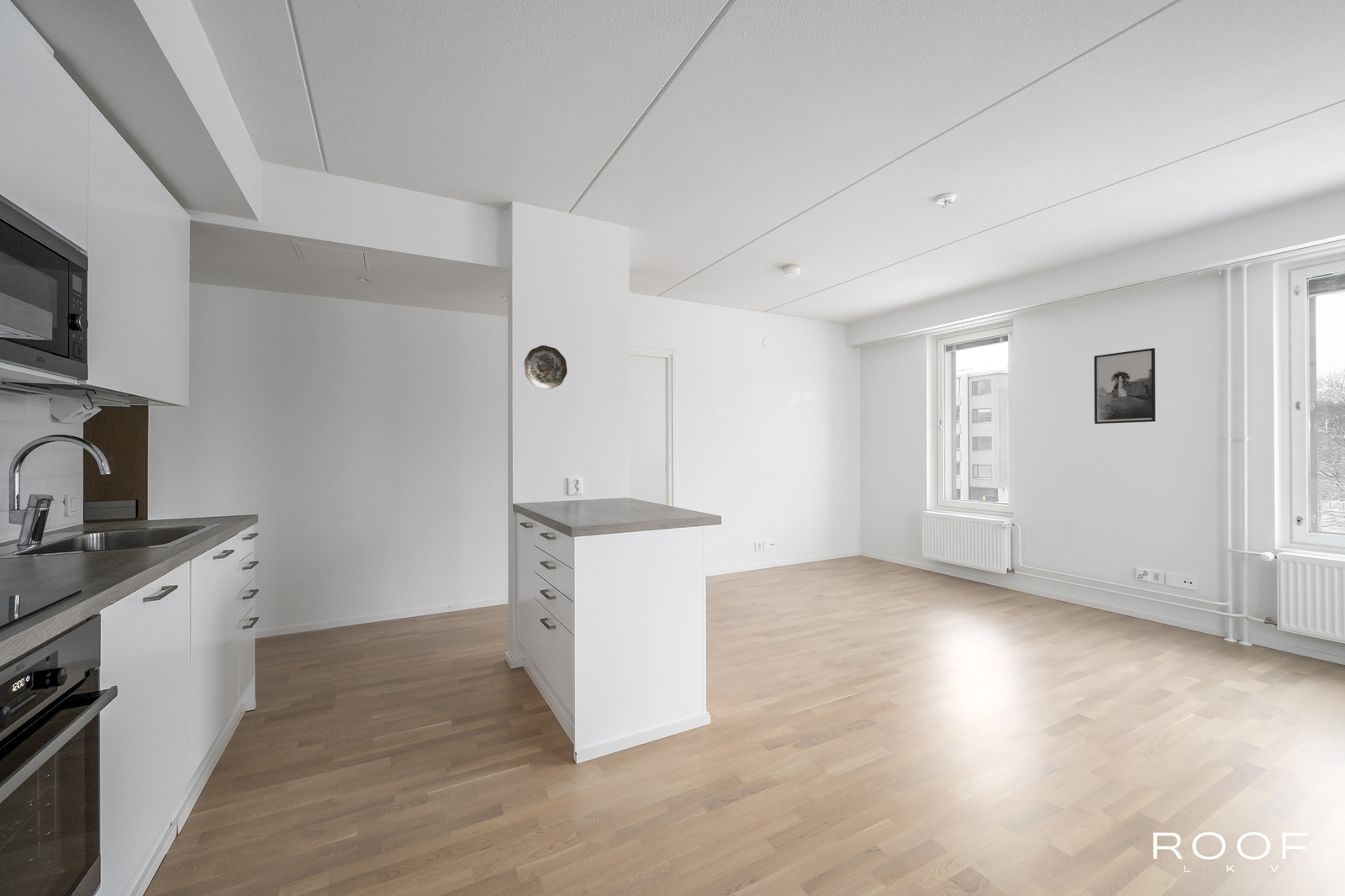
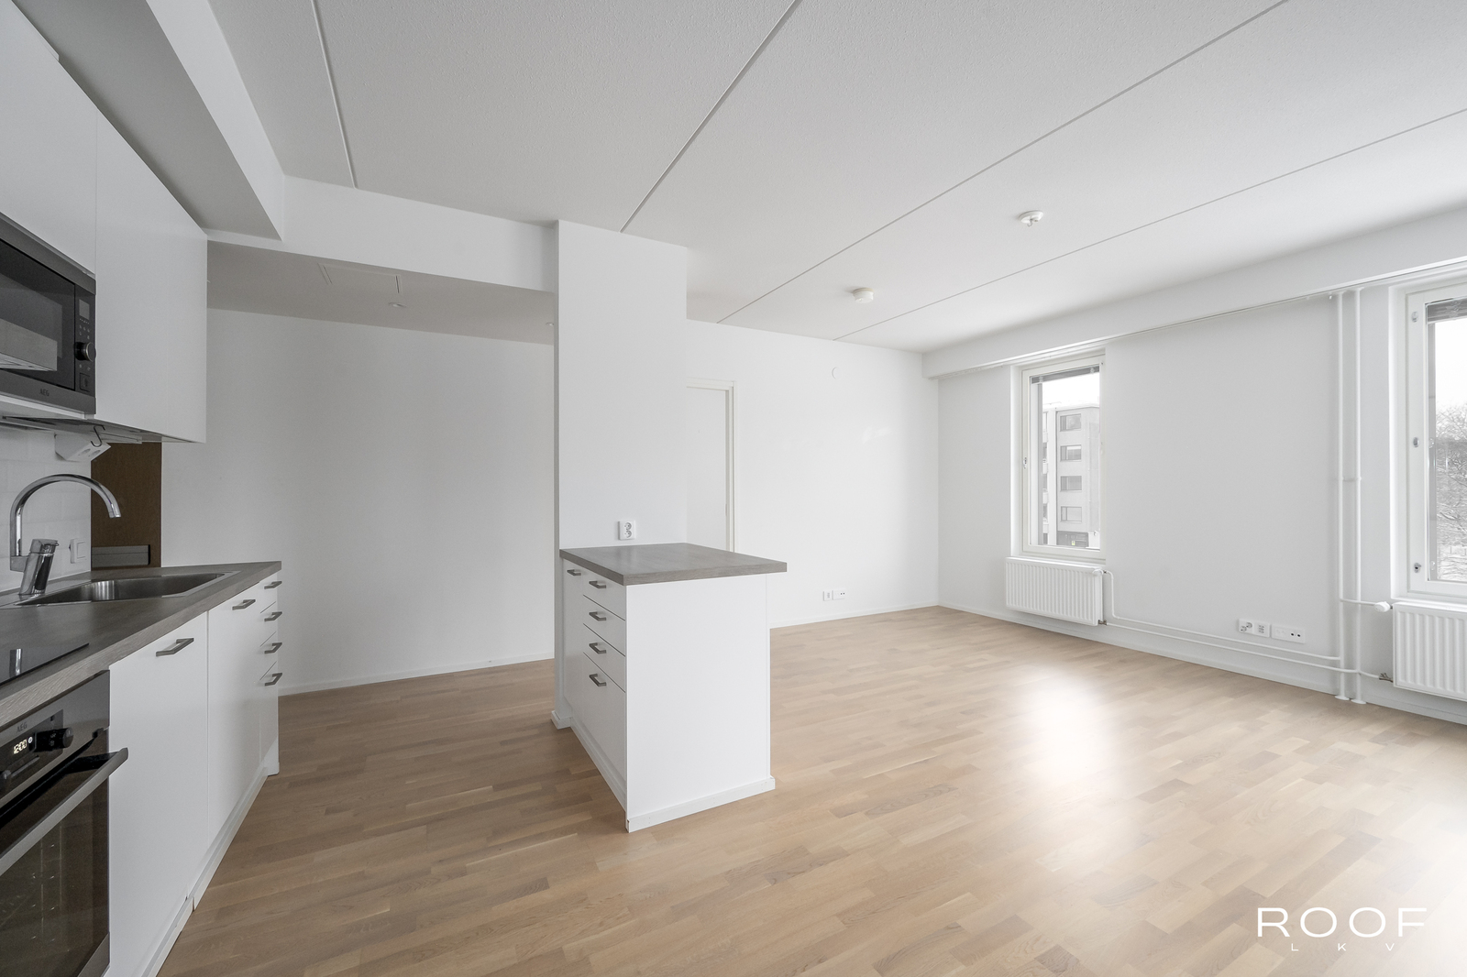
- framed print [1094,347,1157,424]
- decorative plate [523,345,568,390]
